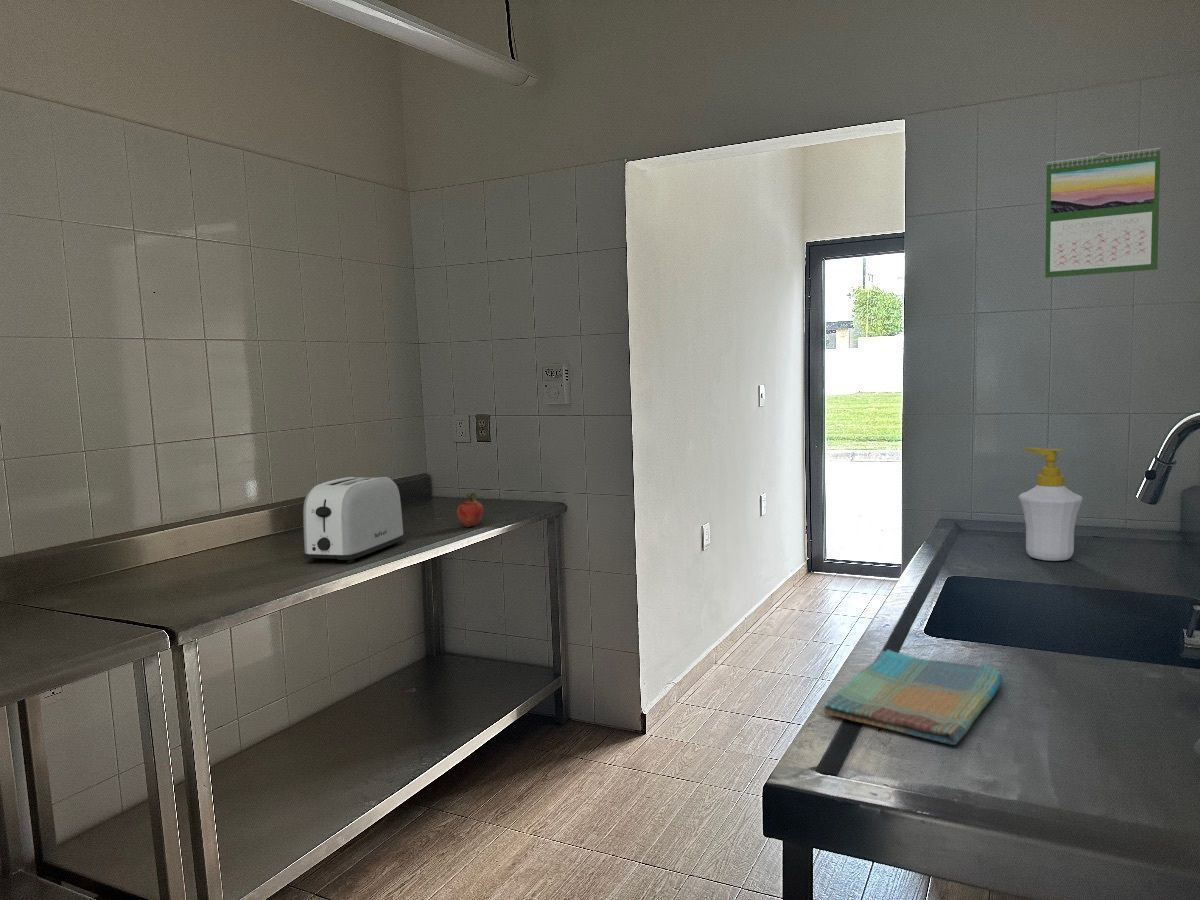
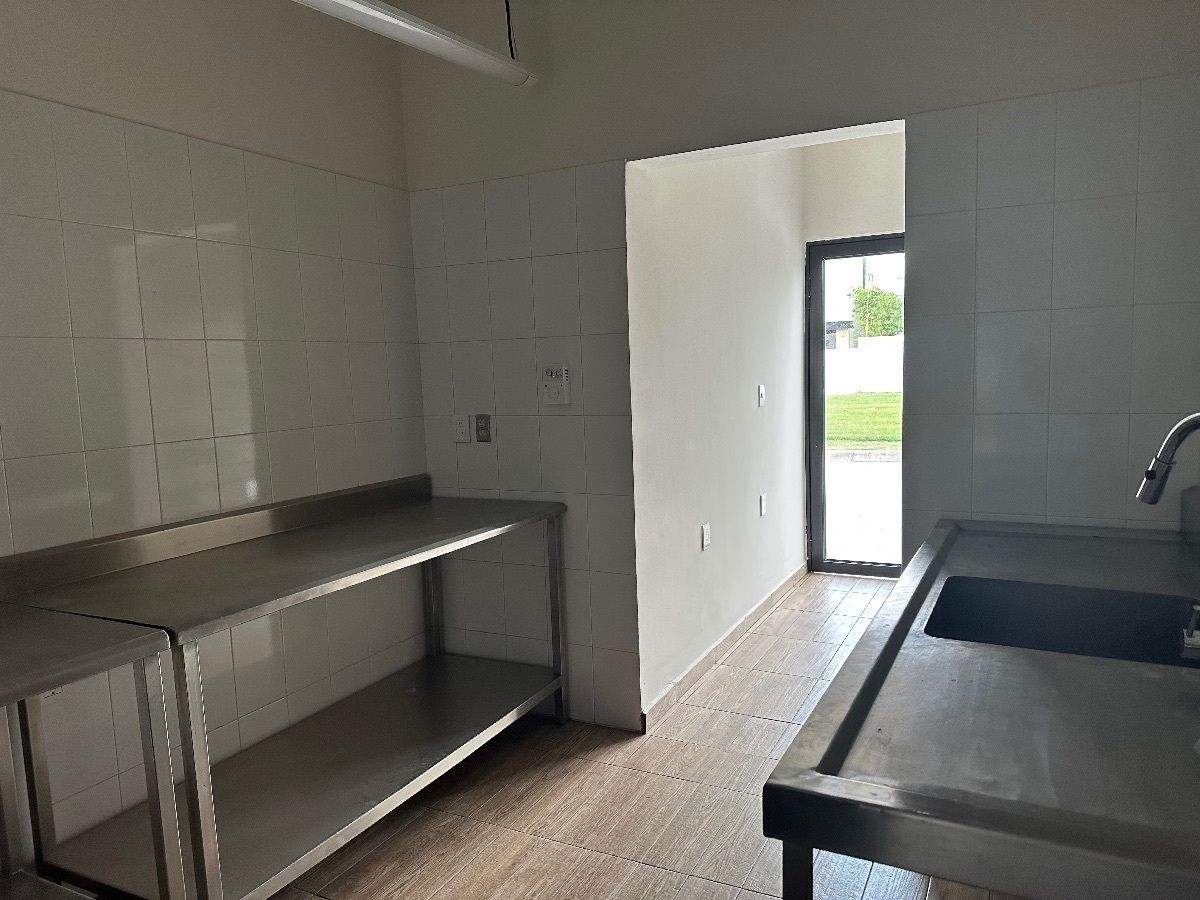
- soap bottle [1018,447,1084,562]
- dish towel [823,648,1004,746]
- calendar [1044,147,1161,279]
- fruit [456,492,485,528]
- toaster [302,476,406,564]
